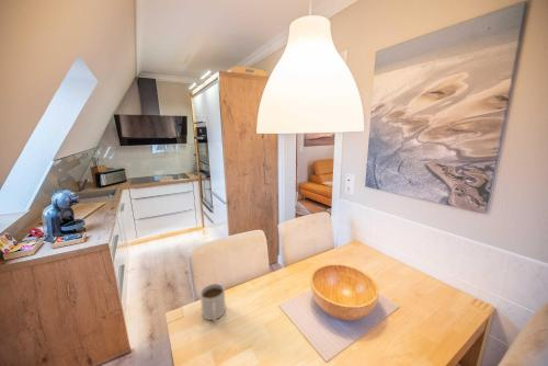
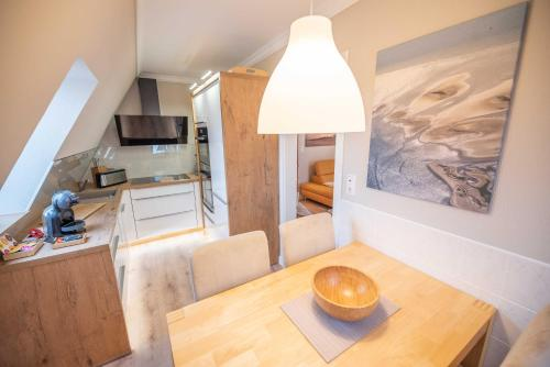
- mug [199,283,227,322]
